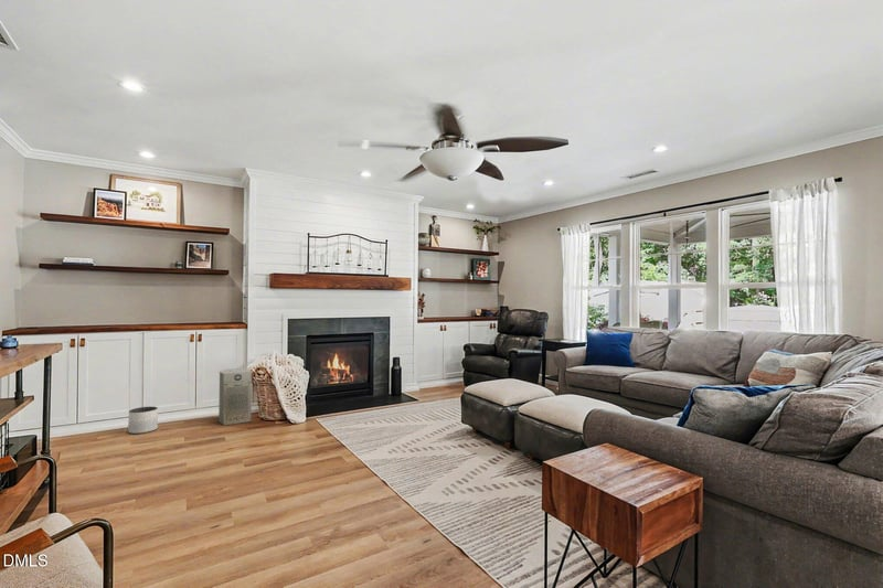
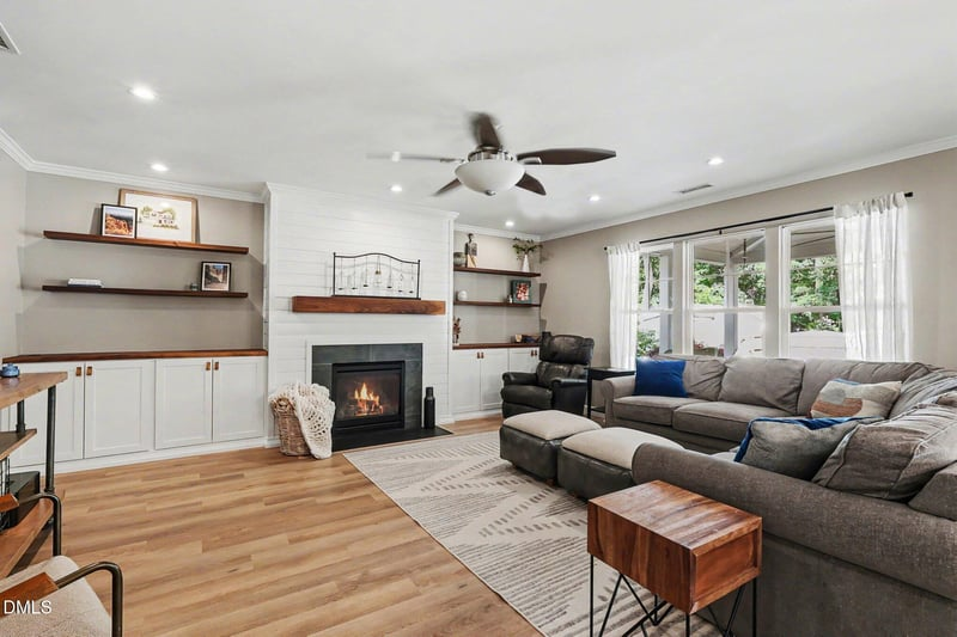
- planter [127,406,159,435]
- fan [217,367,253,426]
